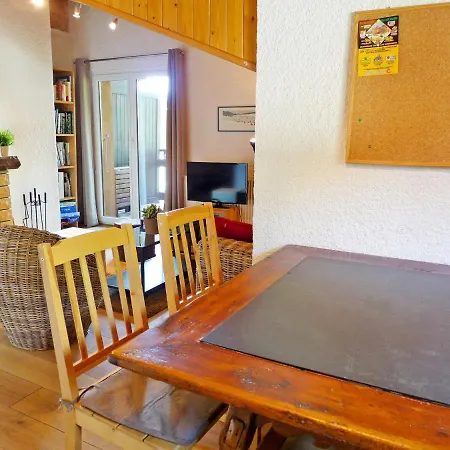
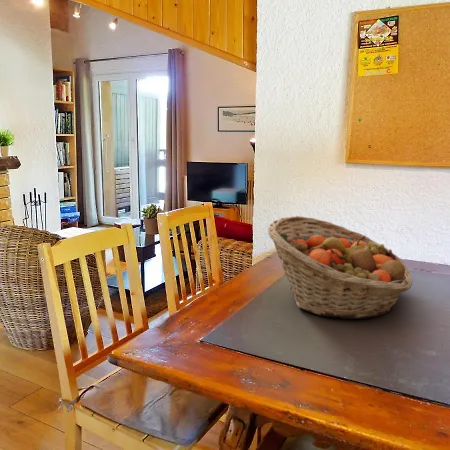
+ fruit basket [267,215,413,320]
